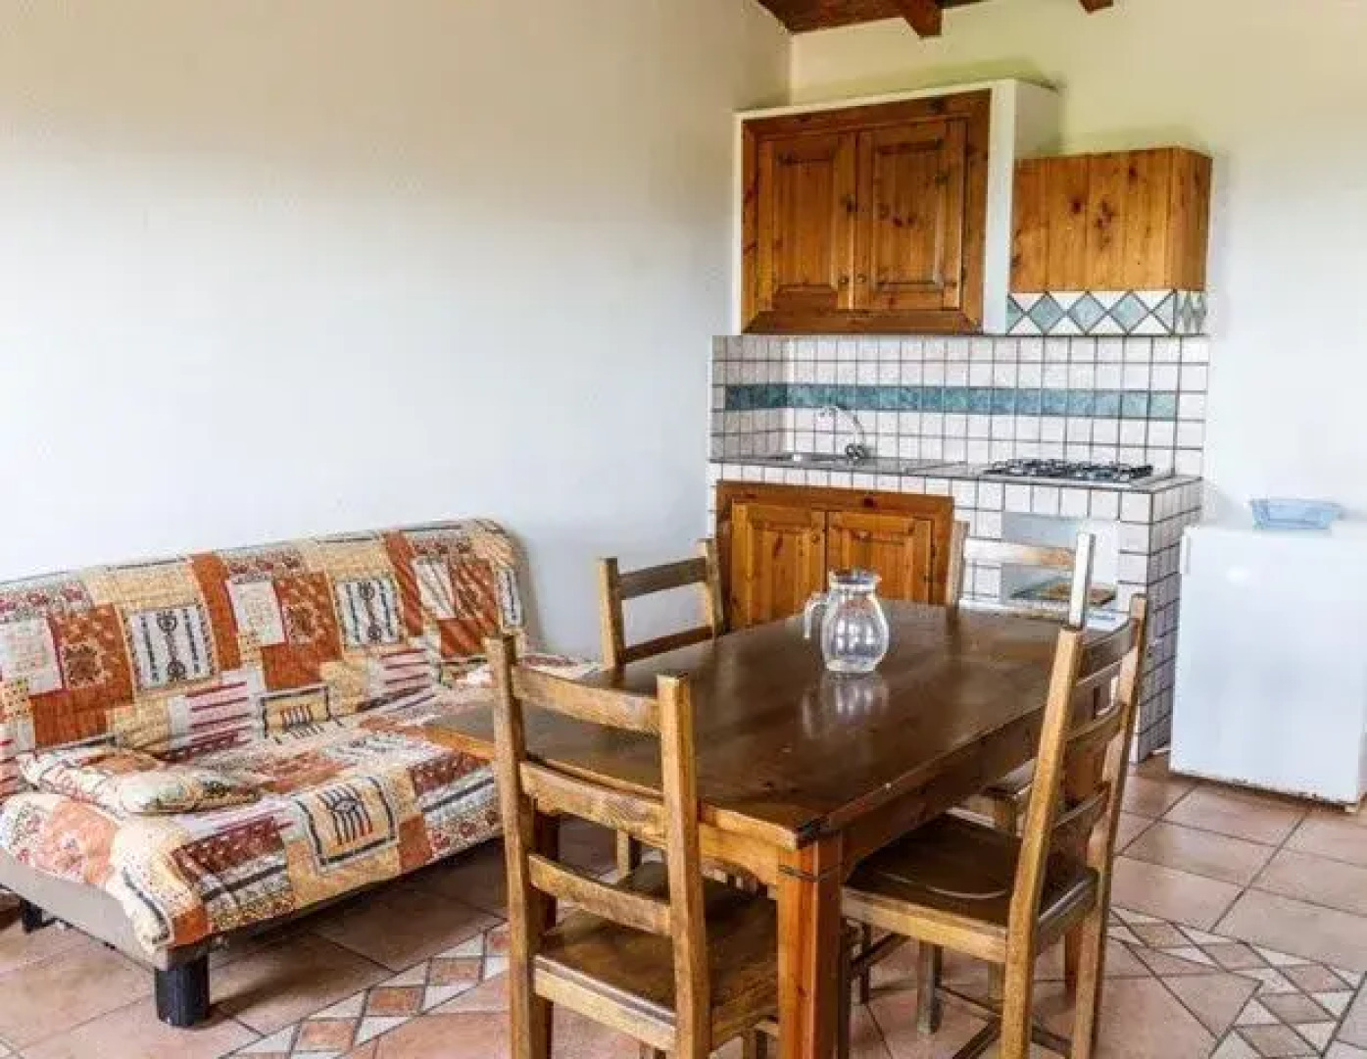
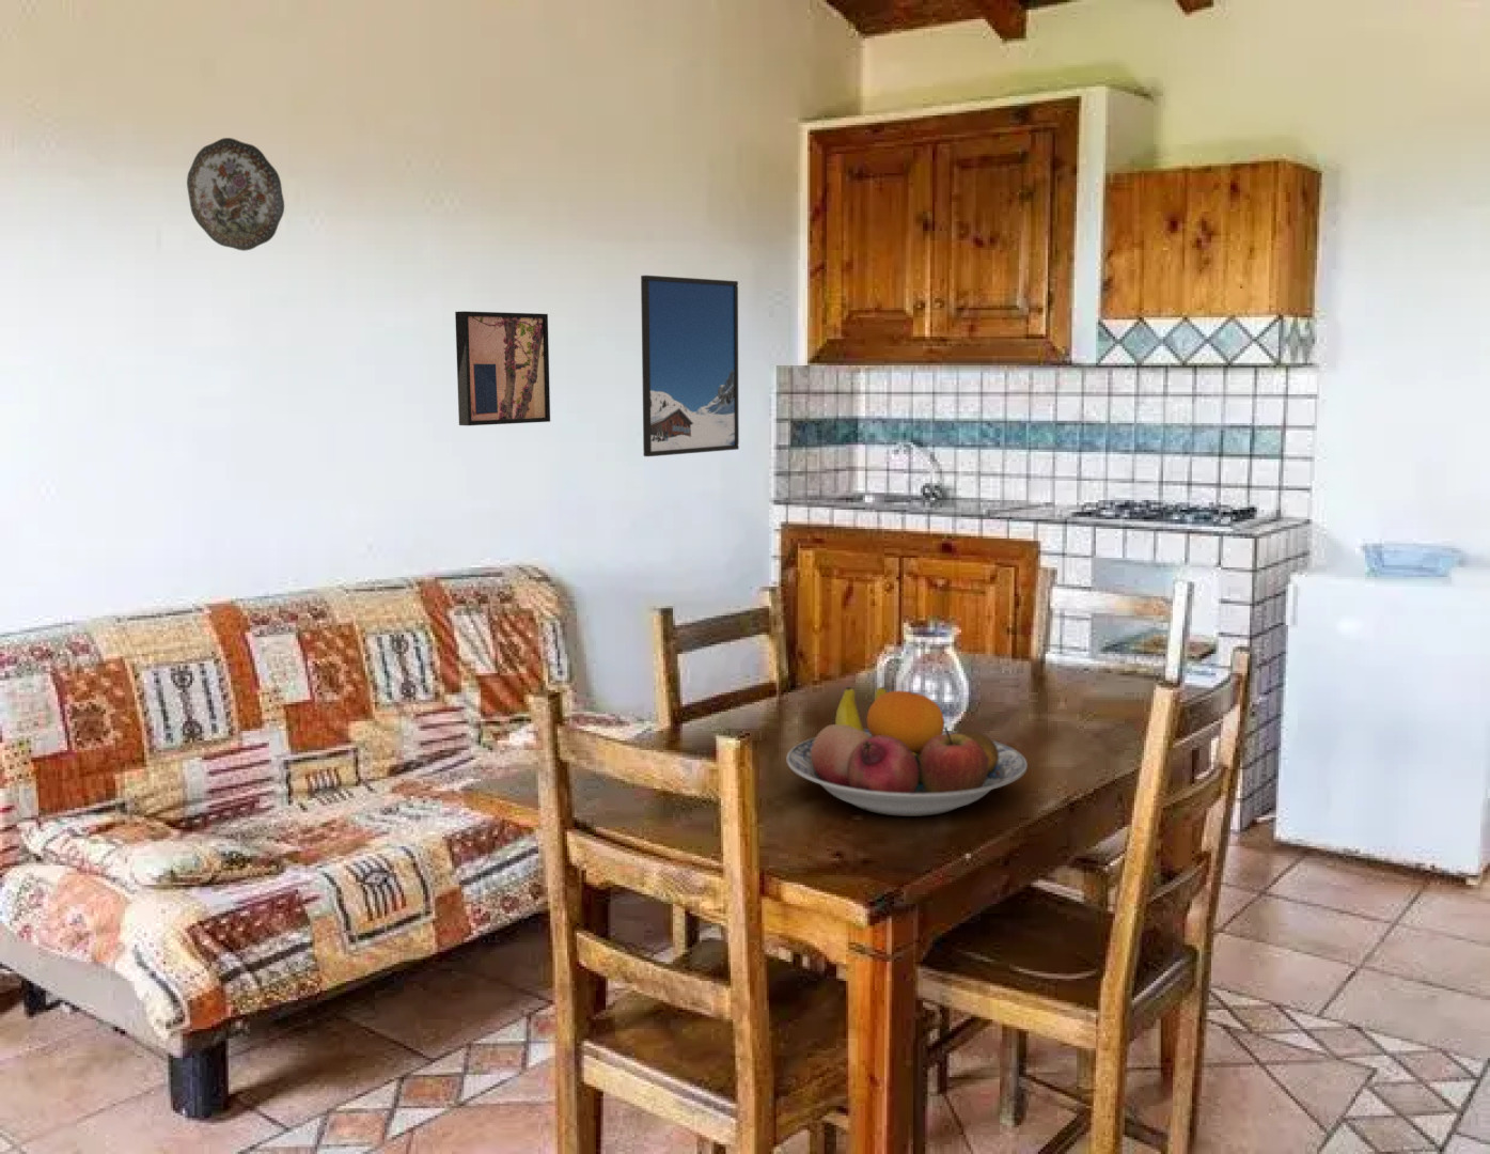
+ fruit bowl [785,686,1028,818]
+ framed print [640,275,740,457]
+ wall art [454,310,551,426]
+ decorative plate [186,137,285,252]
